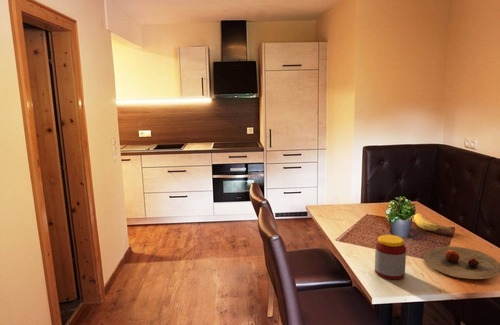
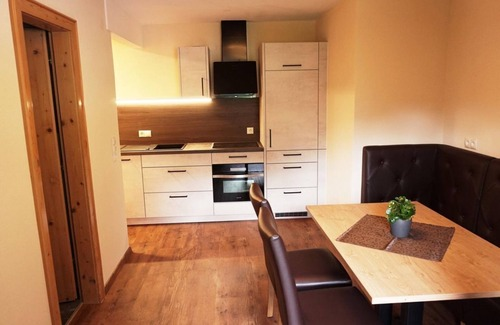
- plate [423,245,500,280]
- jar [374,234,407,280]
- fruit [413,213,453,233]
